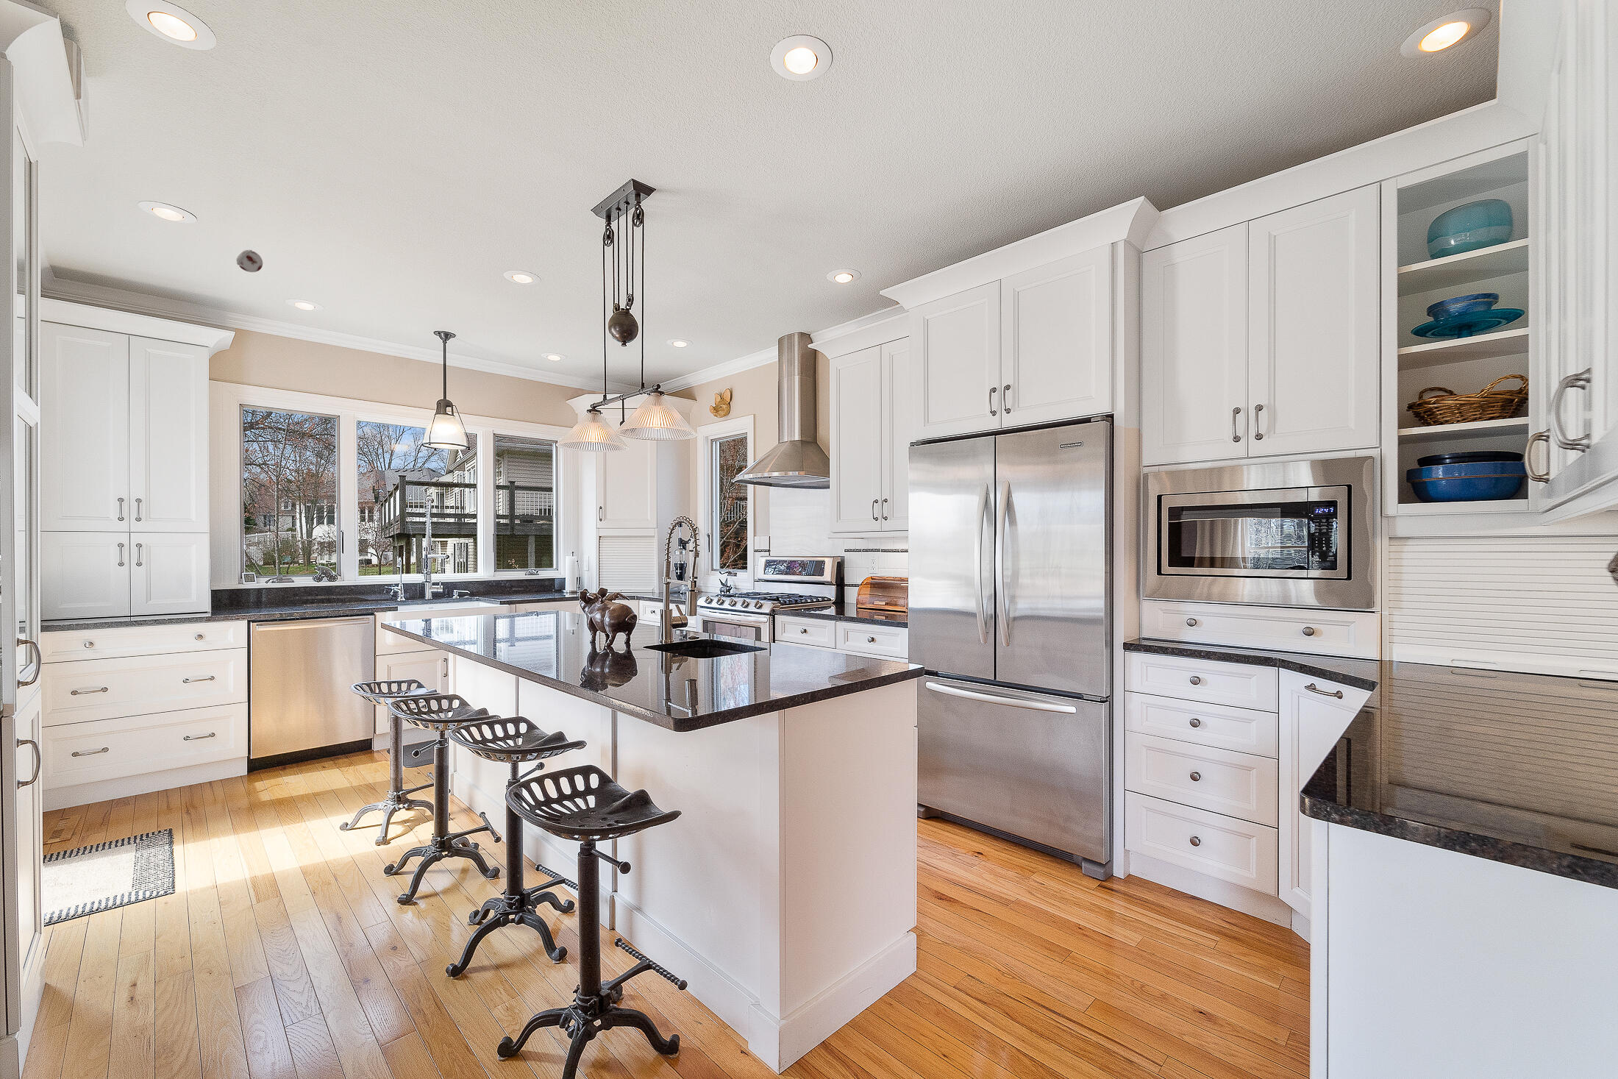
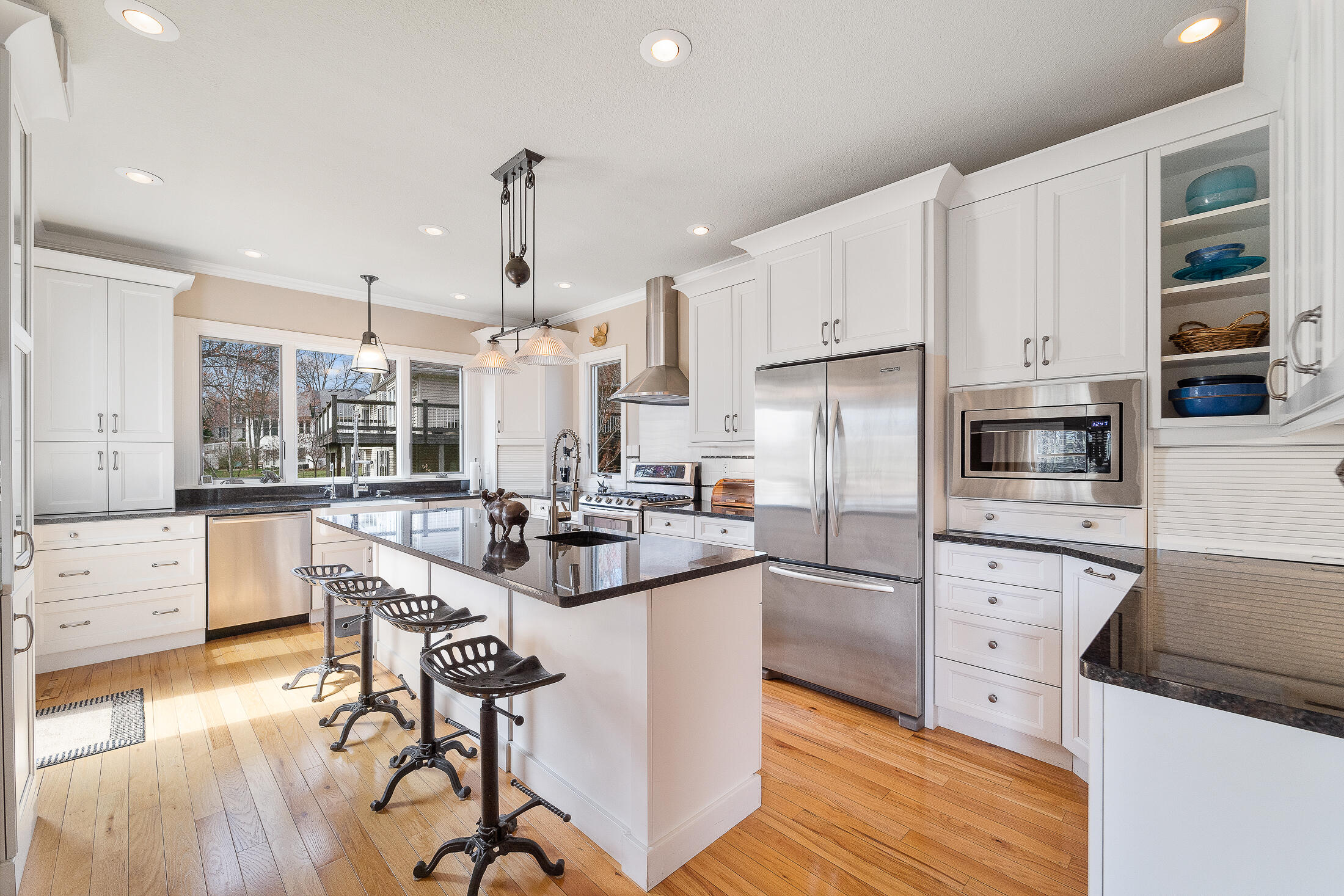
- smoke detector [235,248,264,273]
